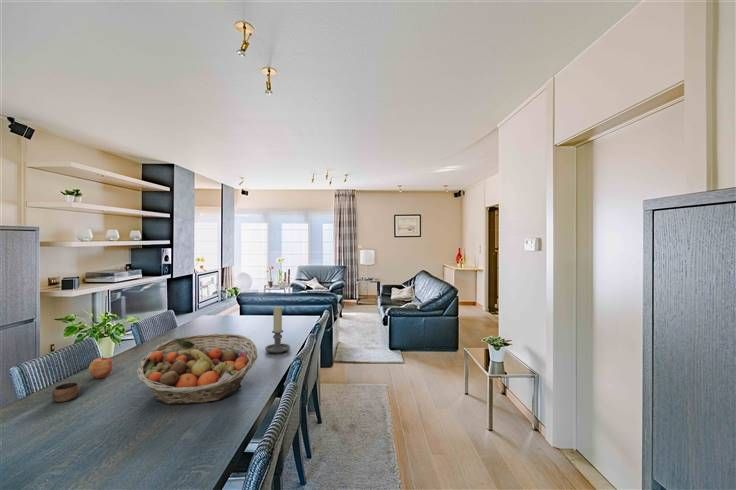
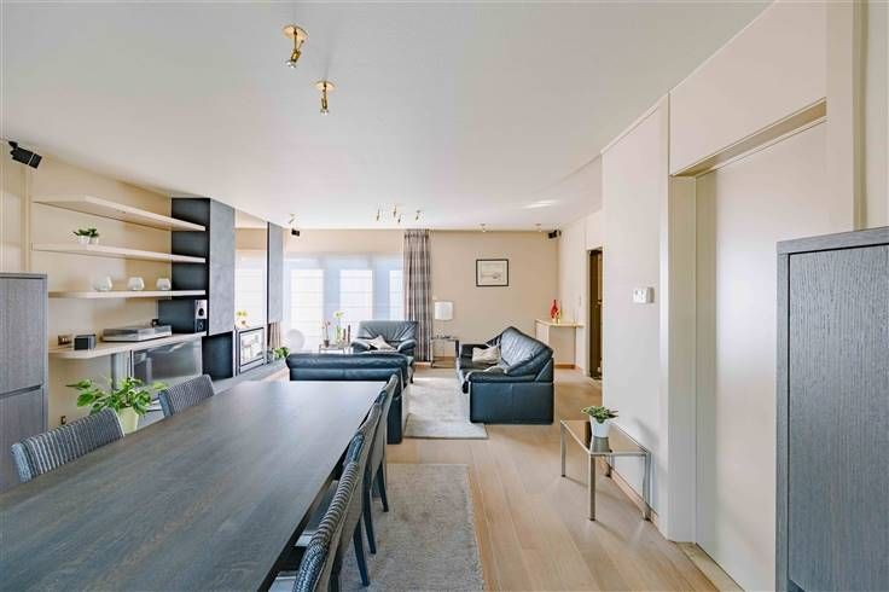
- cup [51,380,81,403]
- candle holder [264,305,291,354]
- apple [88,355,113,379]
- fruit basket [136,333,258,406]
